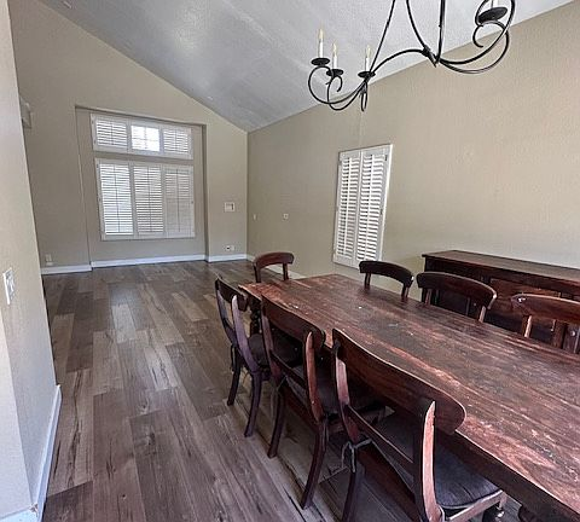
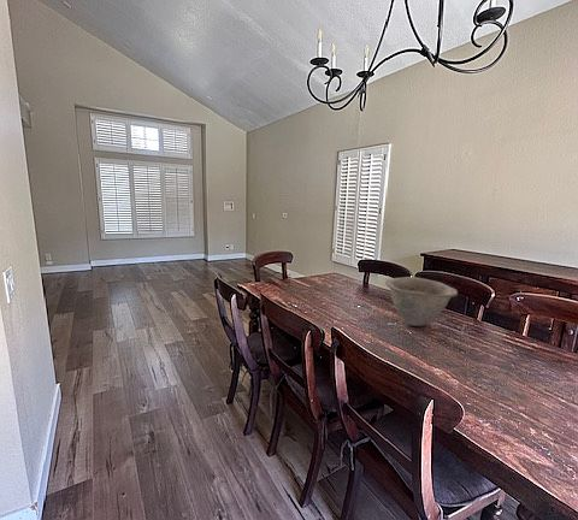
+ bowl [384,276,459,327]
